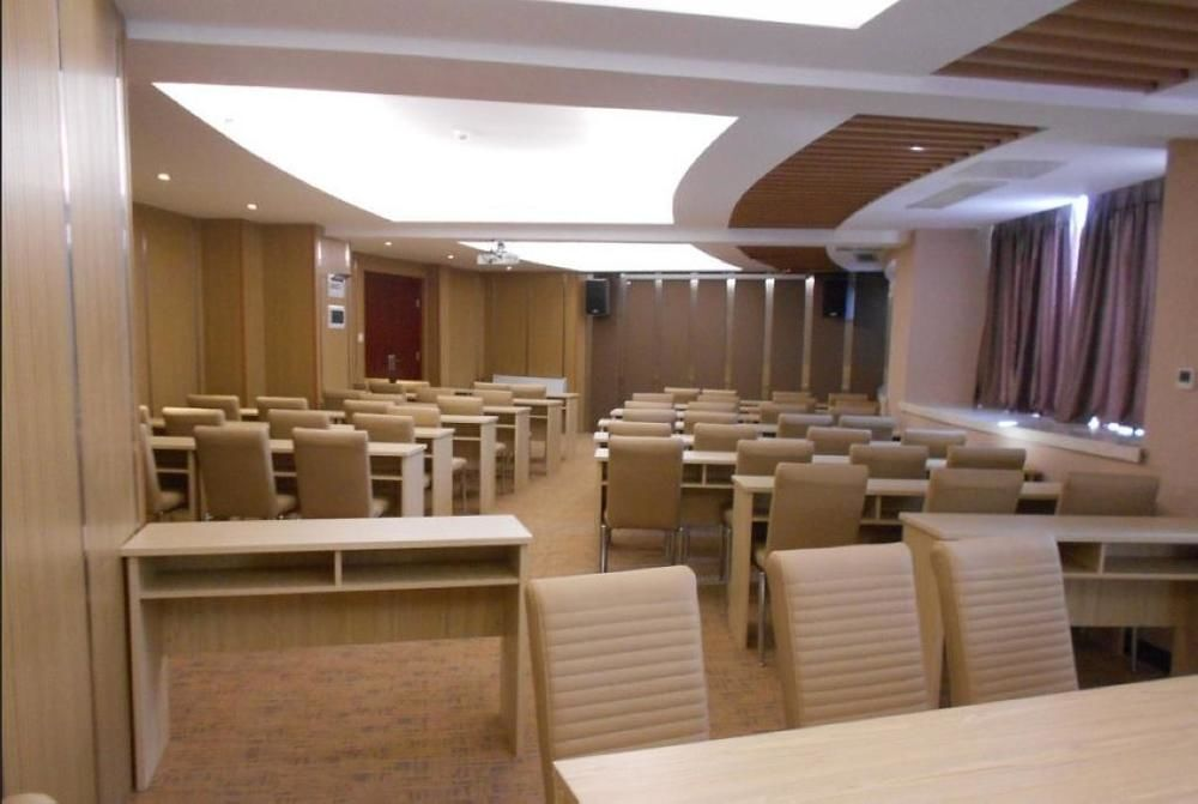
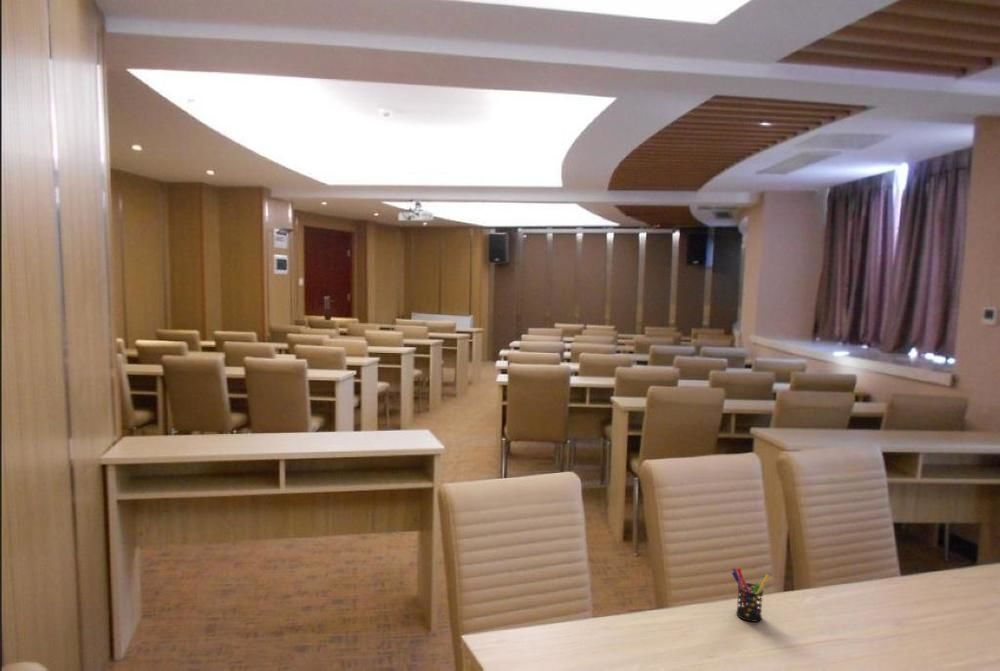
+ pen holder [731,567,770,623]
